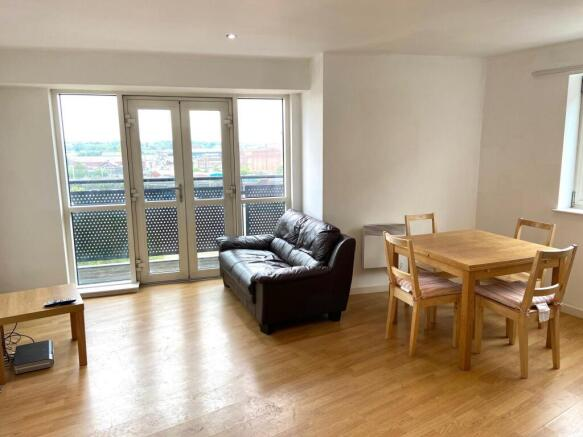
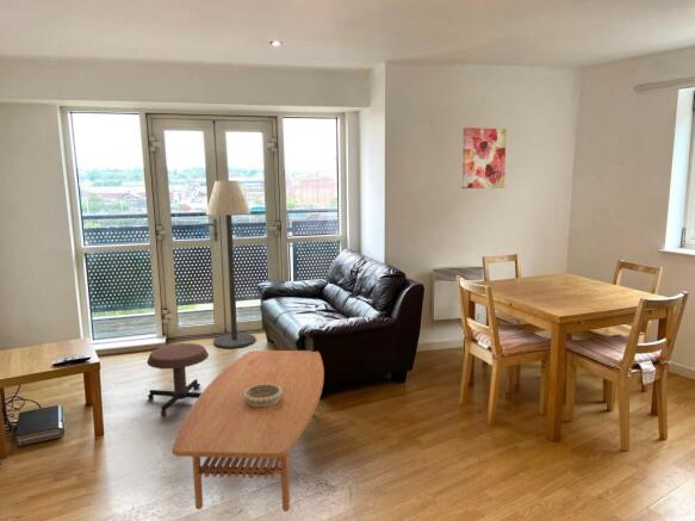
+ stool [145,342,210,418]
+ floor lamp [205,180,256,349]
+ coffee table [172,349,325,513]
+ wall art [461,126,508,190]
+ decorative bowl [243,384,283,407]
